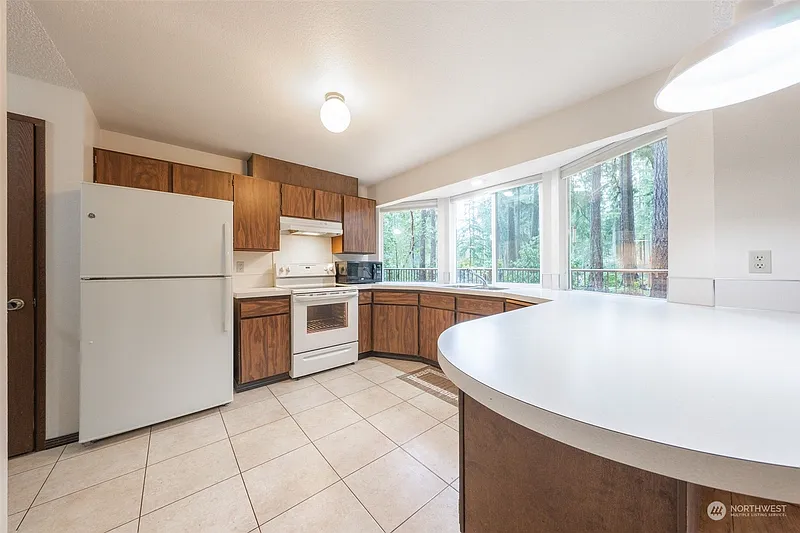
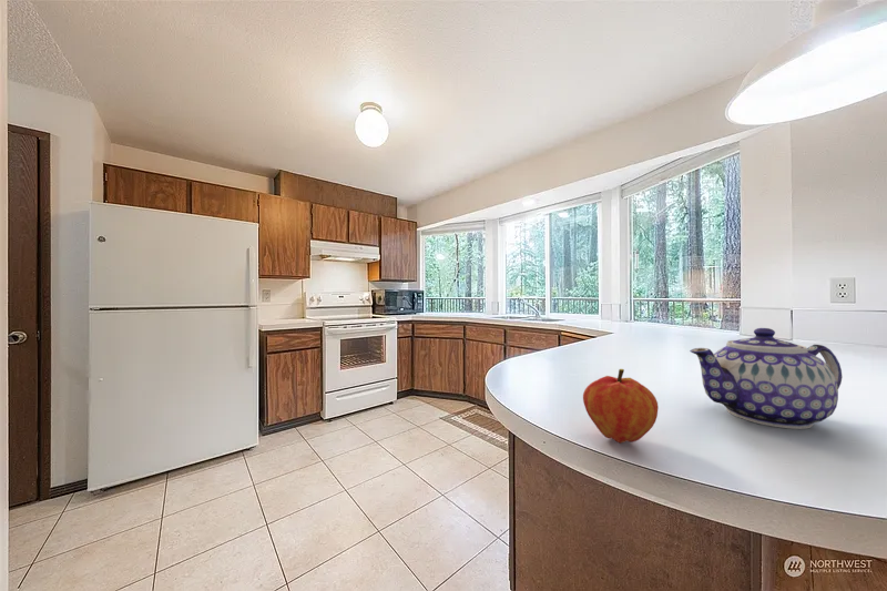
+ teapot [689,327,844,430]
+ fruit [582,368,660,445]
